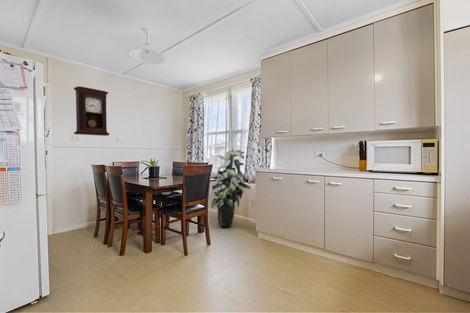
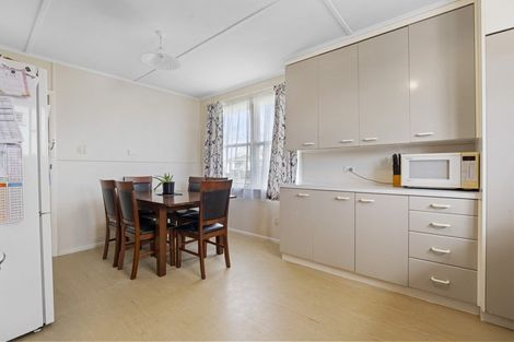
- indoor plant [208,145,251,228]
- pendulum clock [73,85,110,137]
